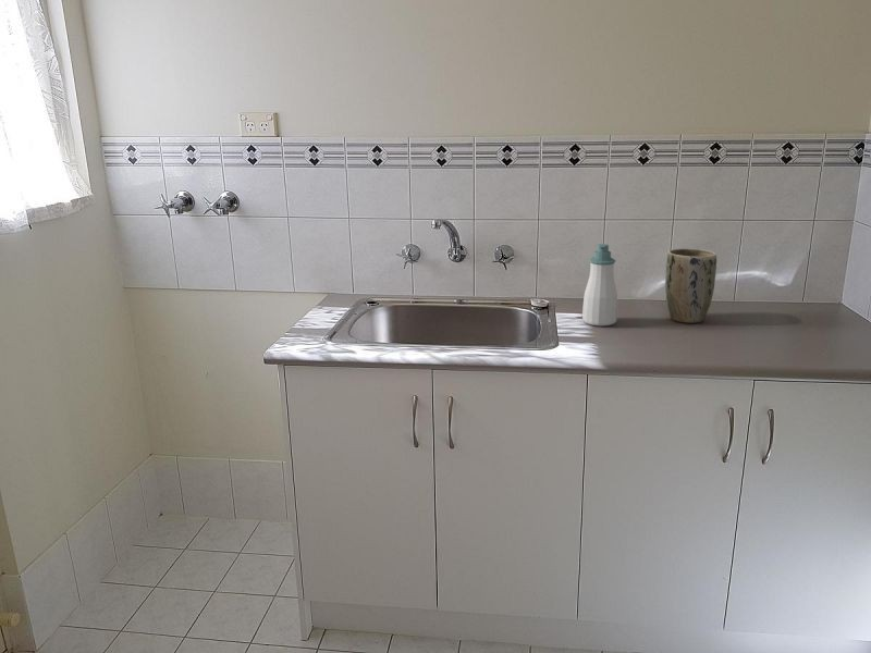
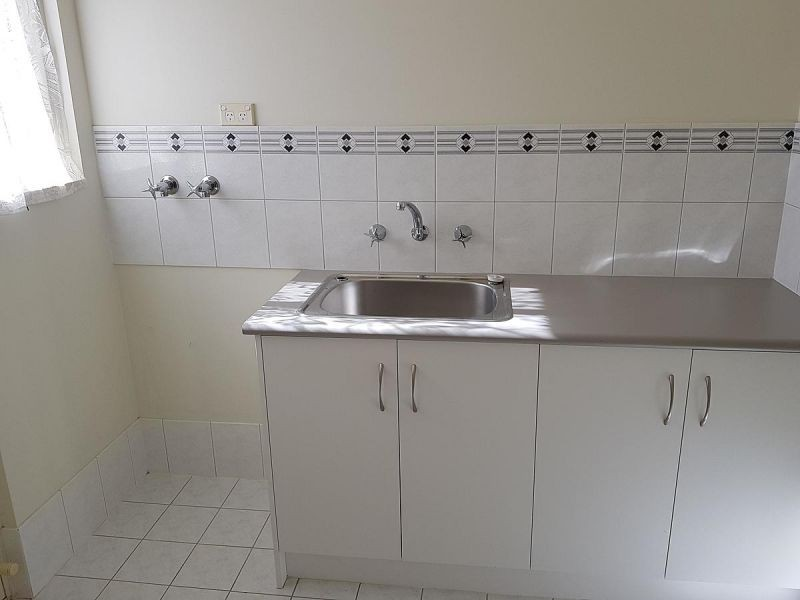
- soap bottle [581,243,618,326]
- plant pot [664,247,717,324]
